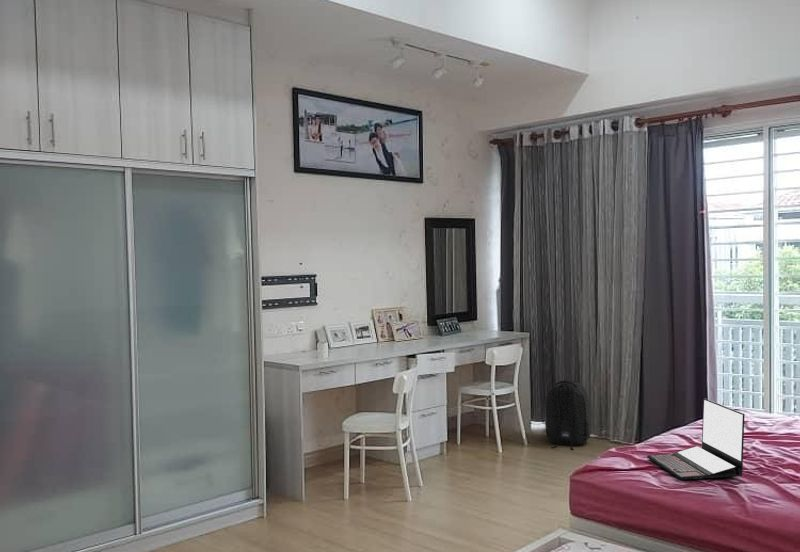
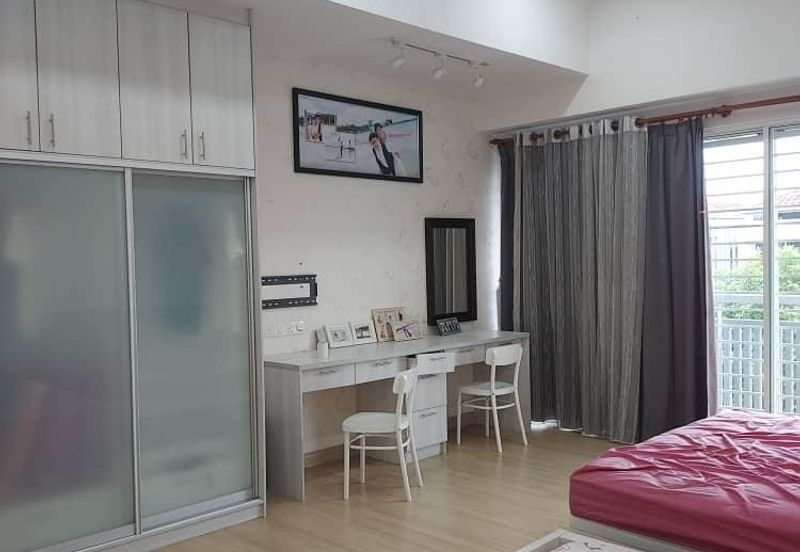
- backpack [544,379,591,451]
- laptop [646,398,746,481]
